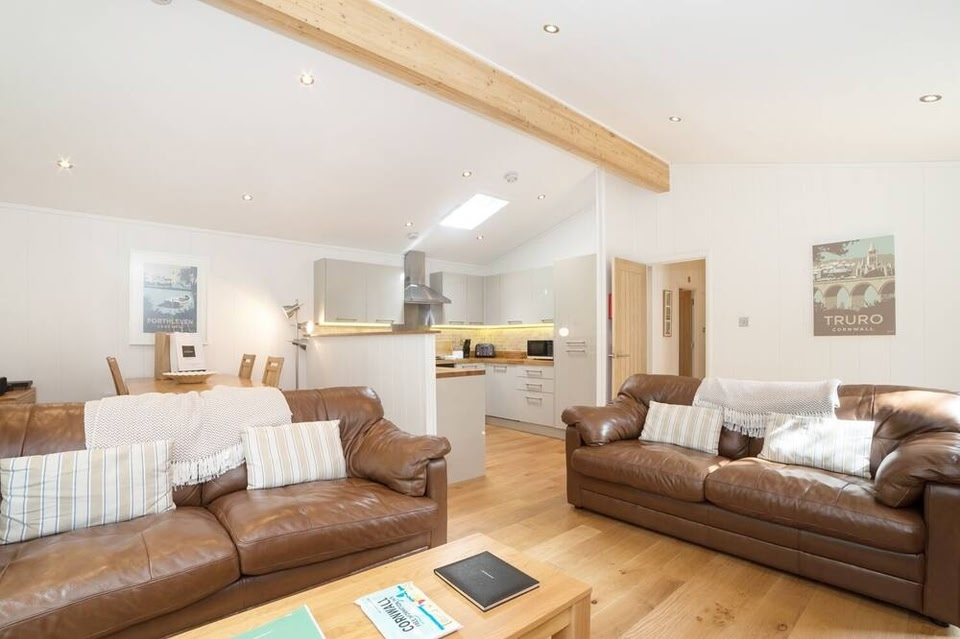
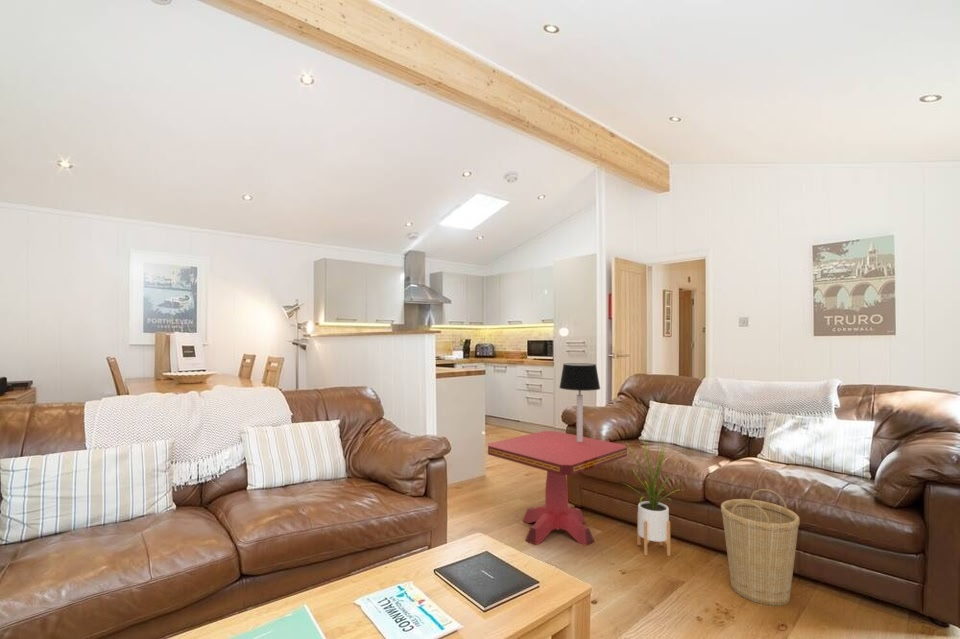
+ table lamp [558,362,601,442]
+ basket [720,488,801,607]
+ side table [487,430,628,547]
+ house plant [622,434,686,557]
